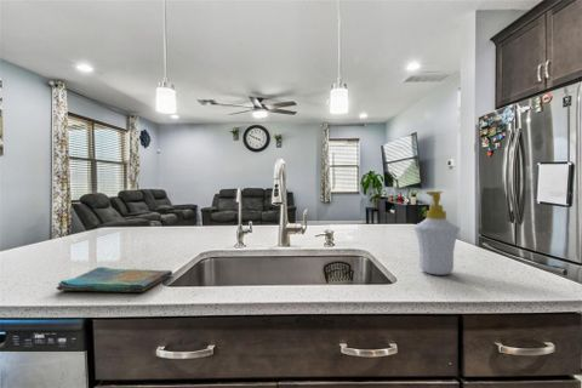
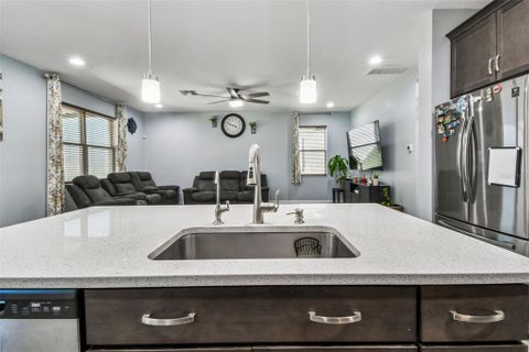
- soap bottle [412,190,461,276]
- dish towel [55,266,173,293]
